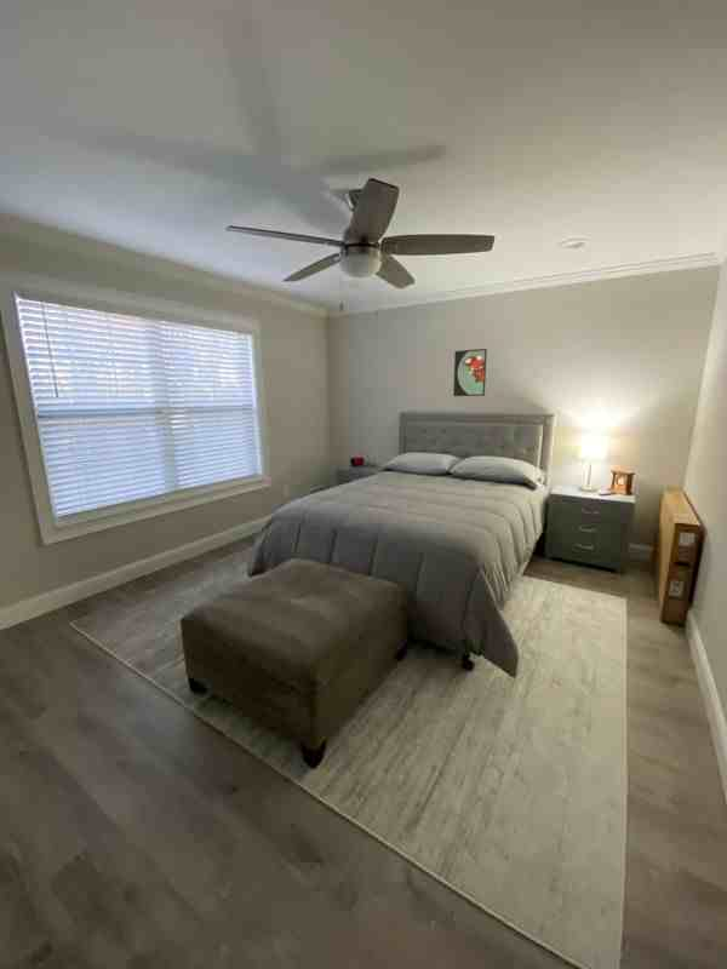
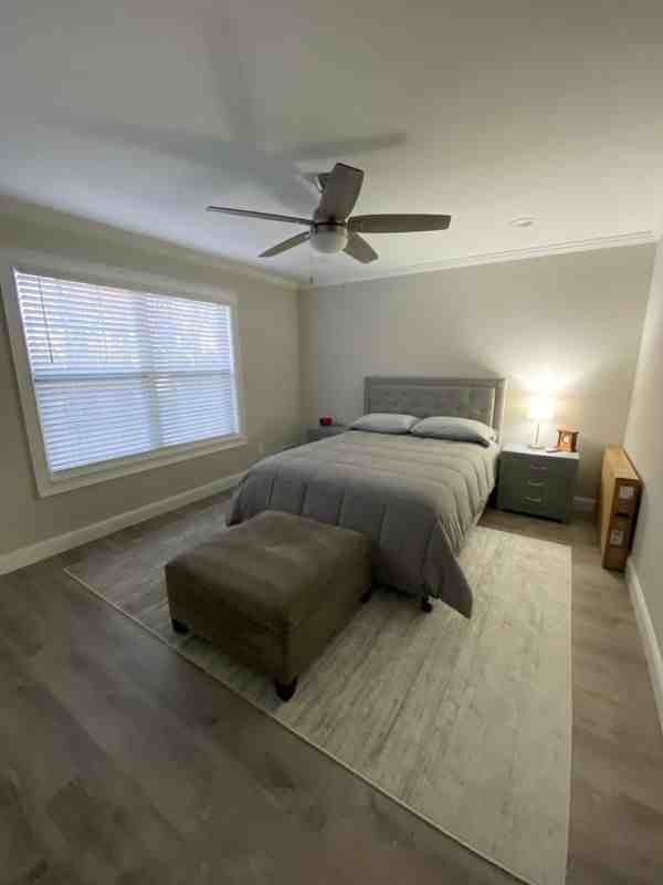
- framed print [452,348,488,397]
